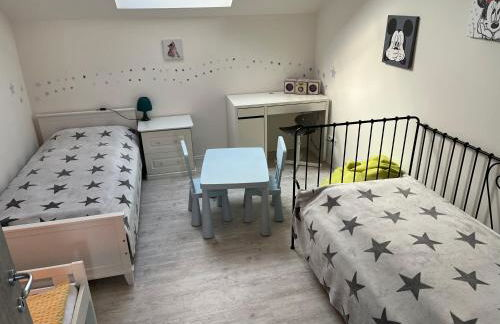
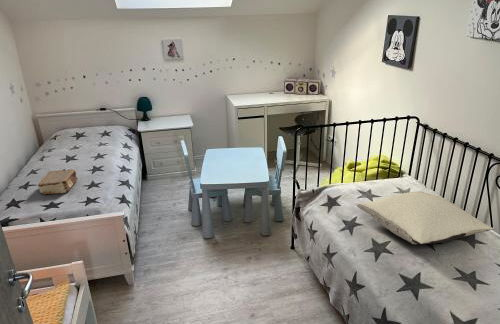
+ book [37,168,78,195]
+ pillow [356,190,494,245]
